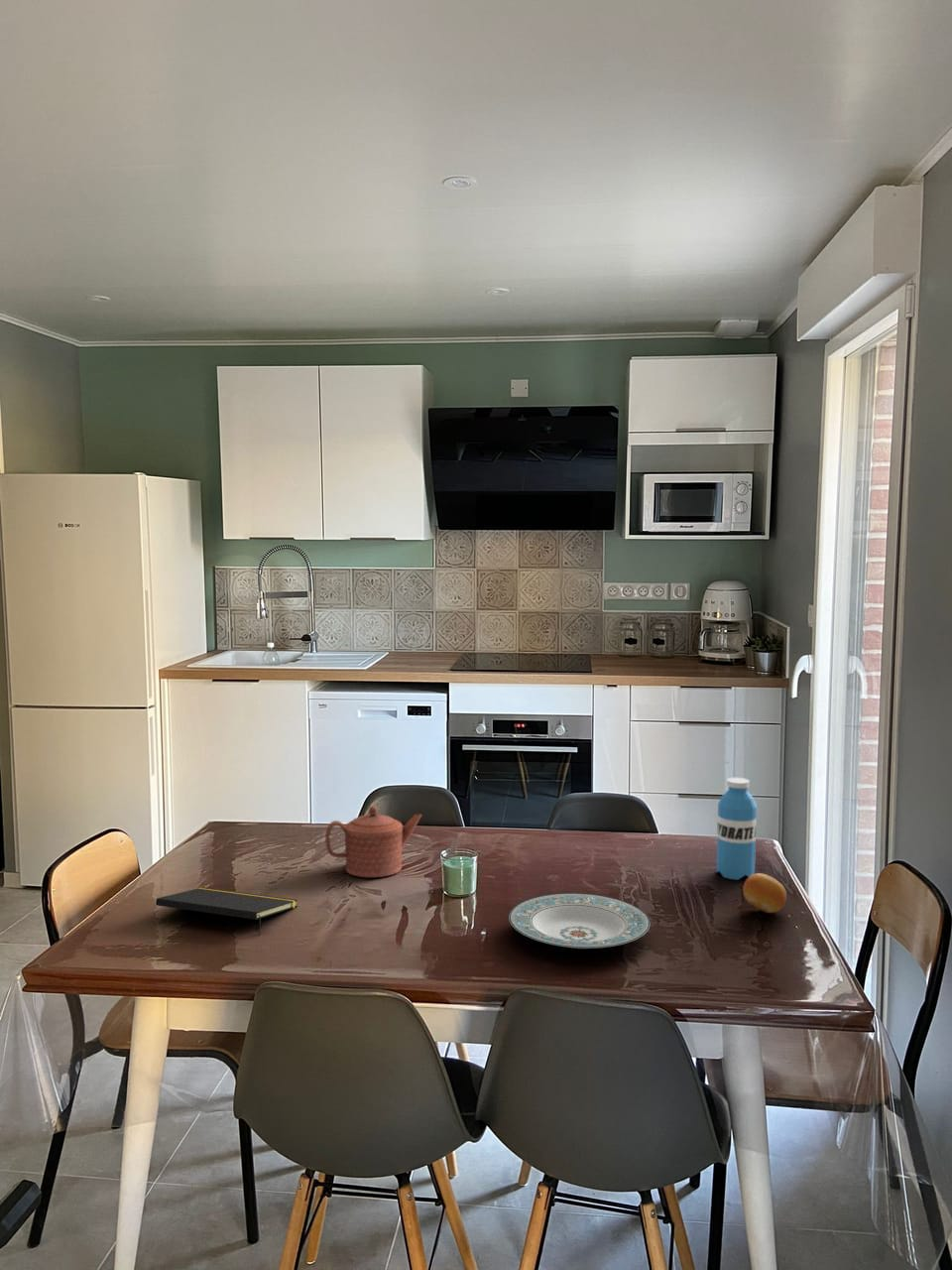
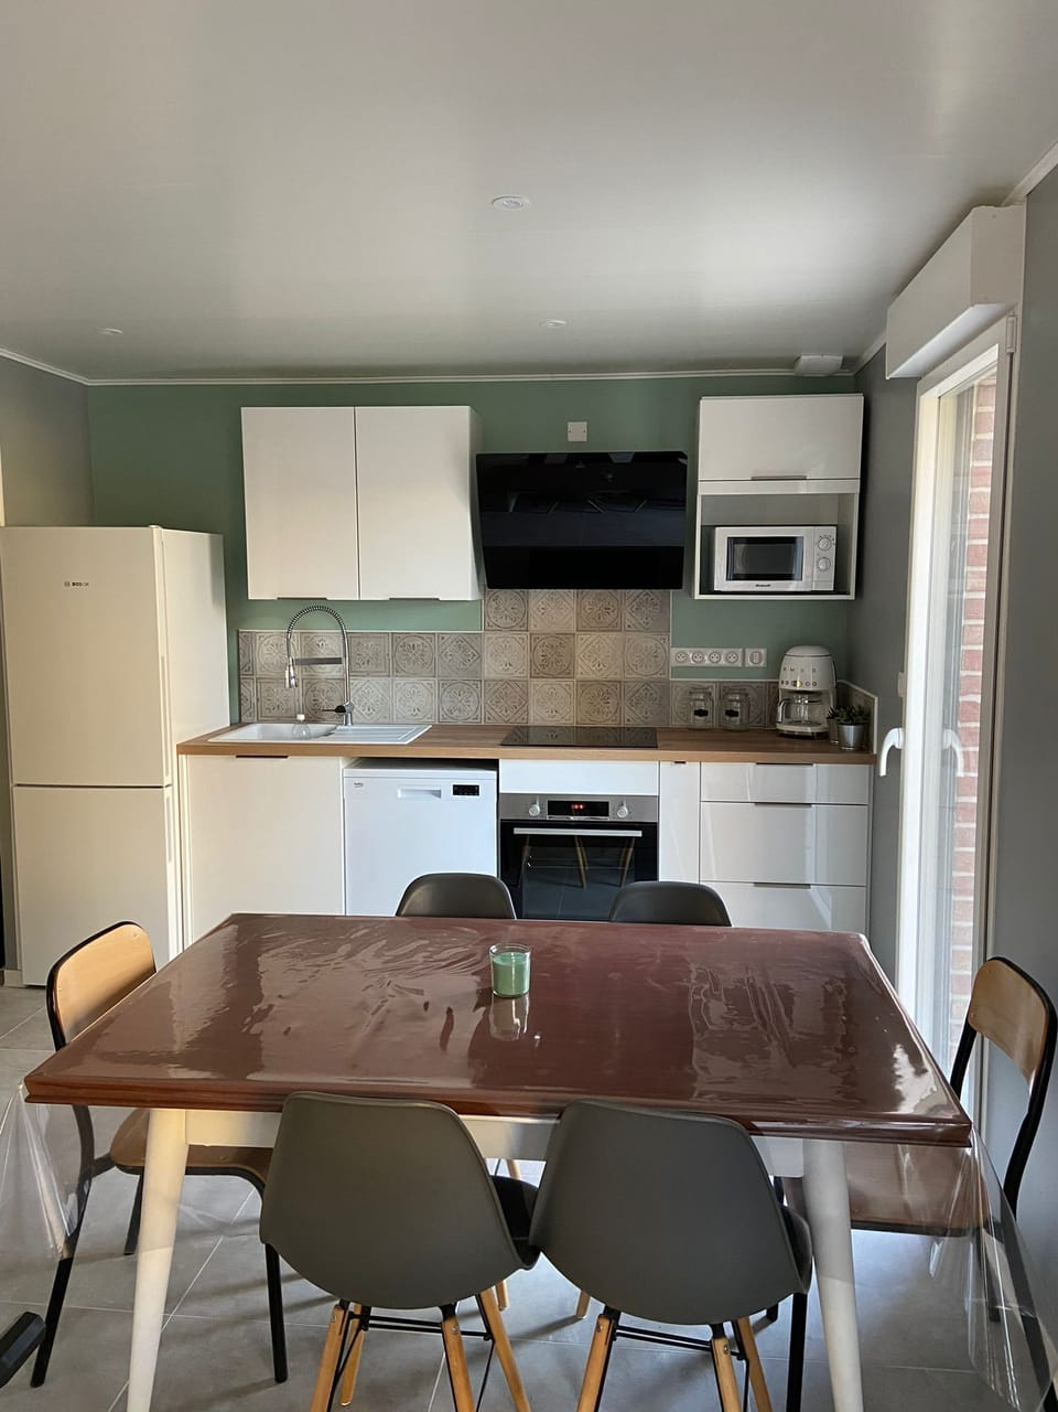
- water bottle [715,777,758,881]
- fruit [742,872,787,914]
- notepad [155,886,298,936]
- teapot [324,805,422,878]
- plate [508,892,651,950]
